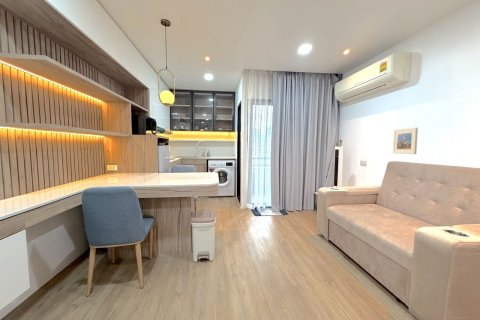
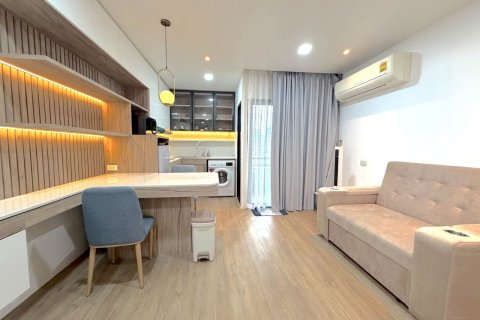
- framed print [392,127,419,155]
